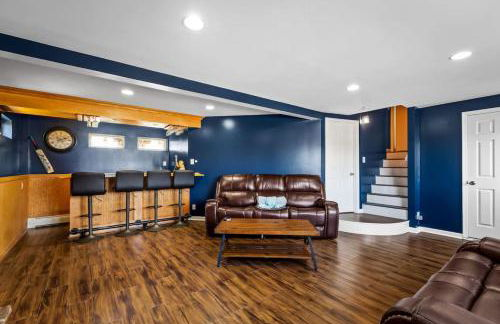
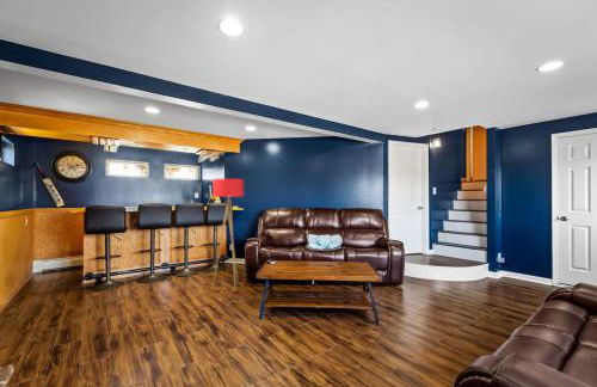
+ floor lamp [211,178,245,291]
